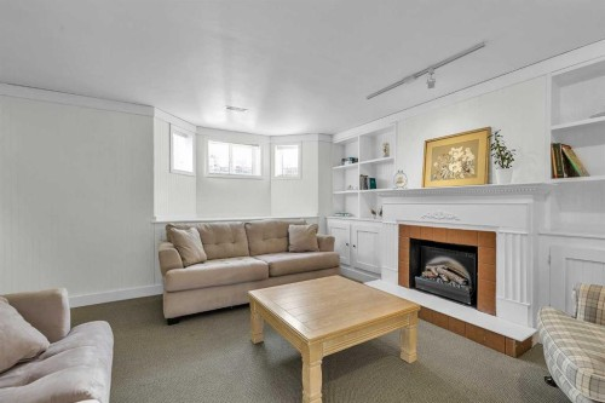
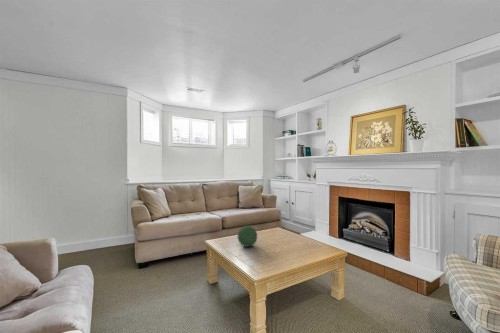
+ decorative orb [237,225,258,248]
